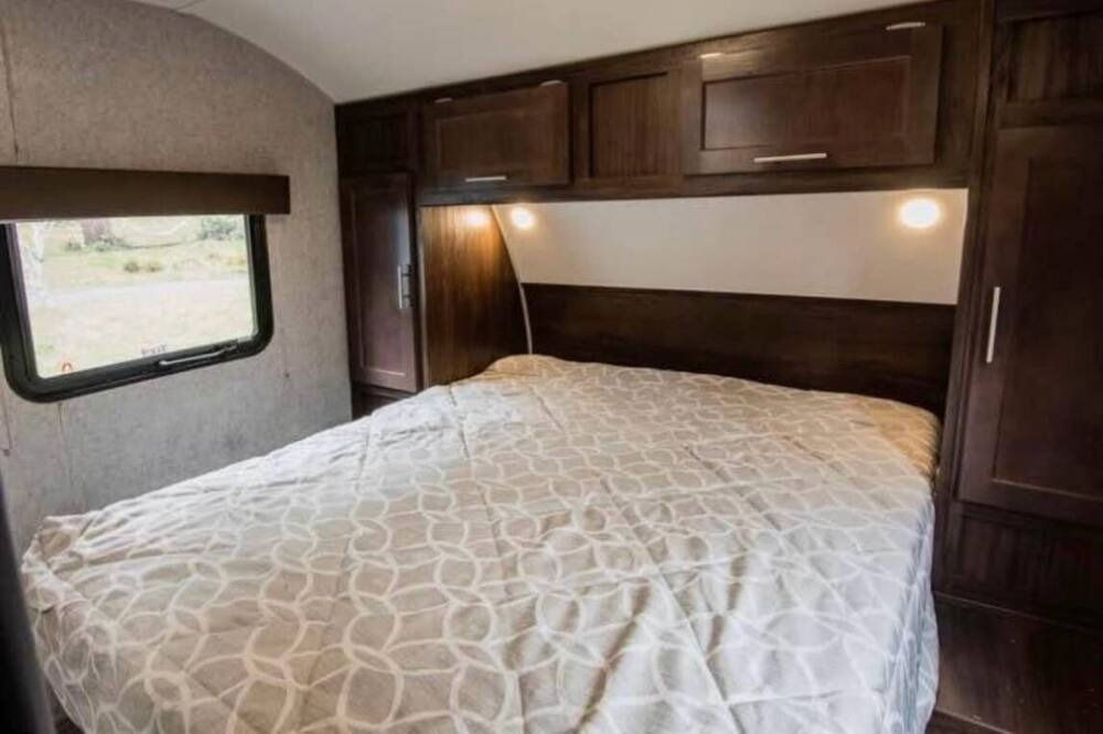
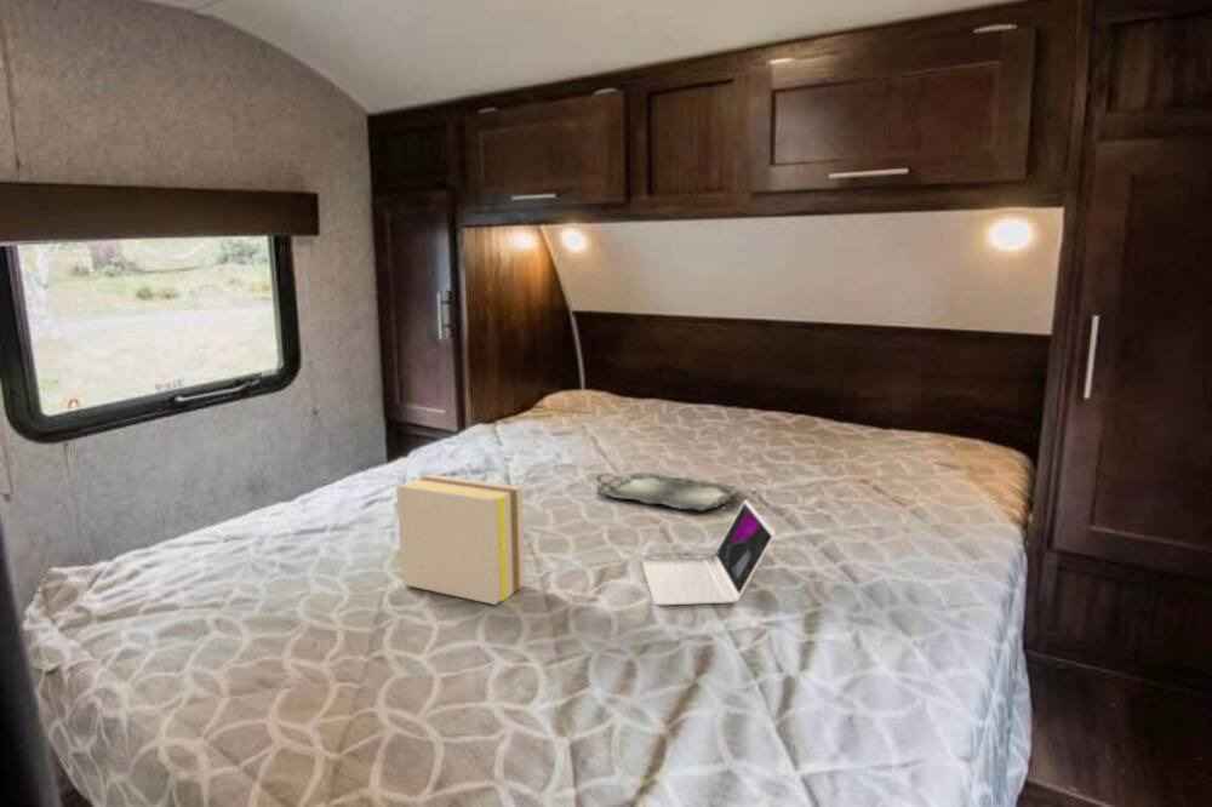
+ serving tray [595,471,747,511]
+ book [395,474,526,606]
+ laptop [640,498,777,606]
